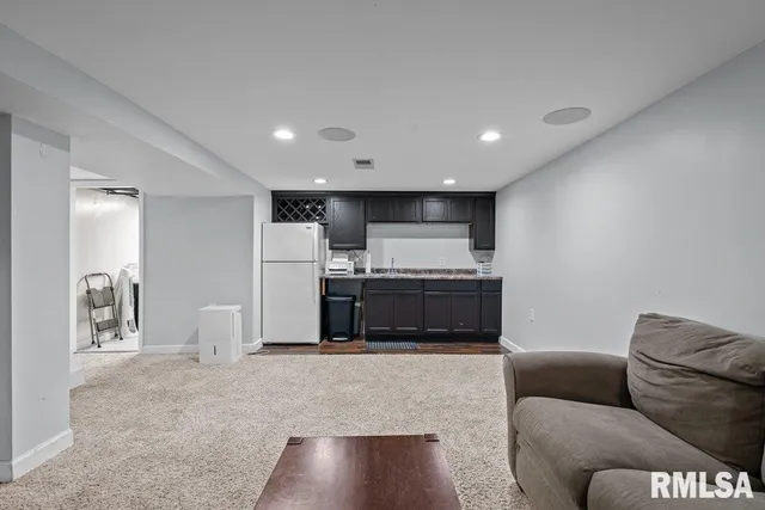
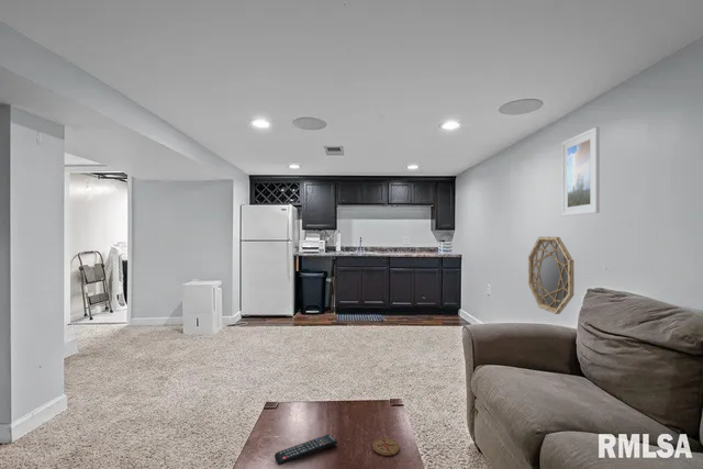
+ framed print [560,126,601,217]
+ home mirror [527,236,574,315]
+ remote control [274,433,338,467]
+ coaster [371,437,401,457]
